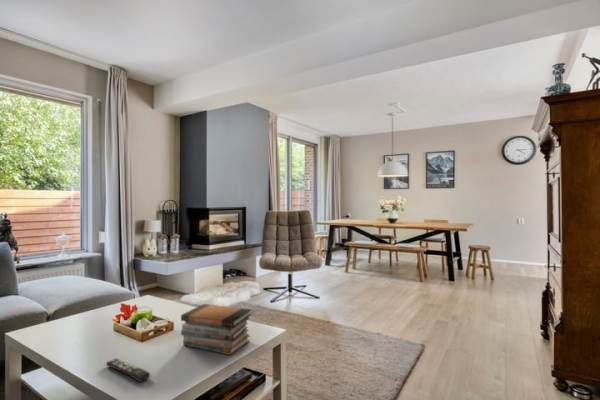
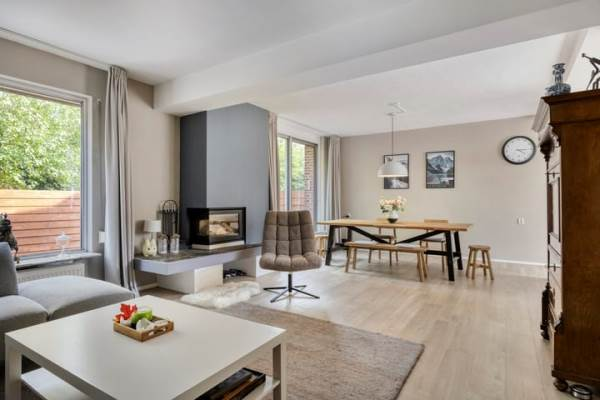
- remote control [105,357,151,383]
- book stack [180,303,253,356]
